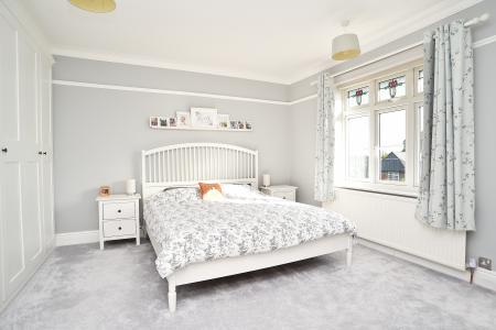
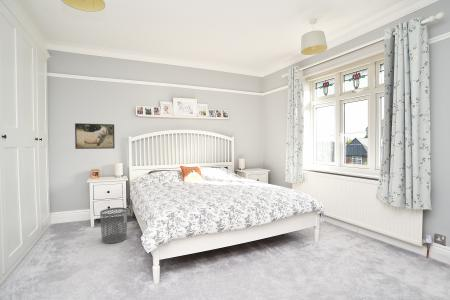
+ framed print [74,122,116,150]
+ waste bin [99,207,128,244]
